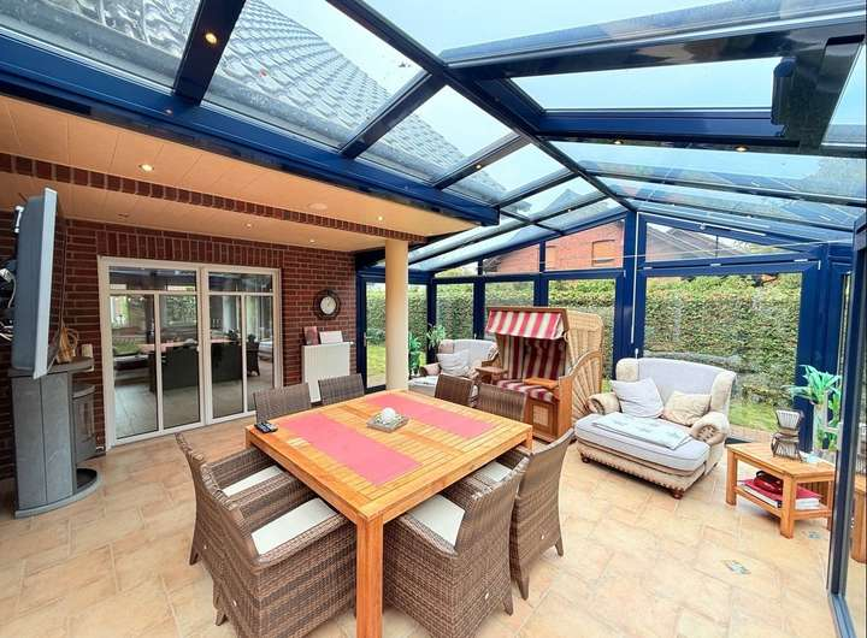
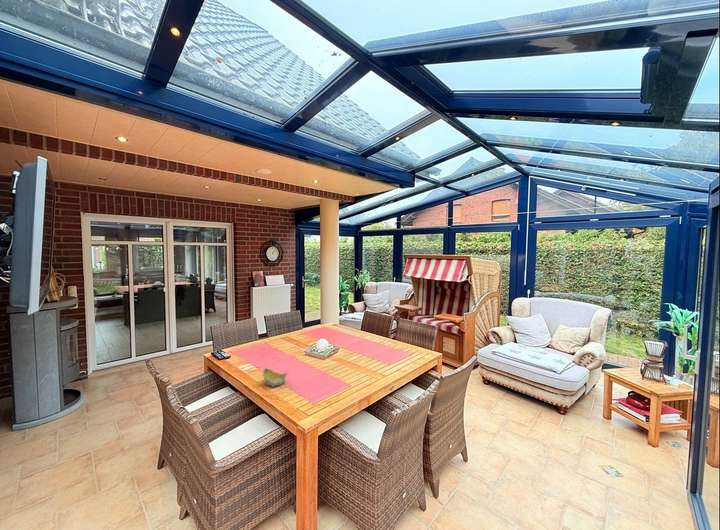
+ bowl [262,367,288,388]
